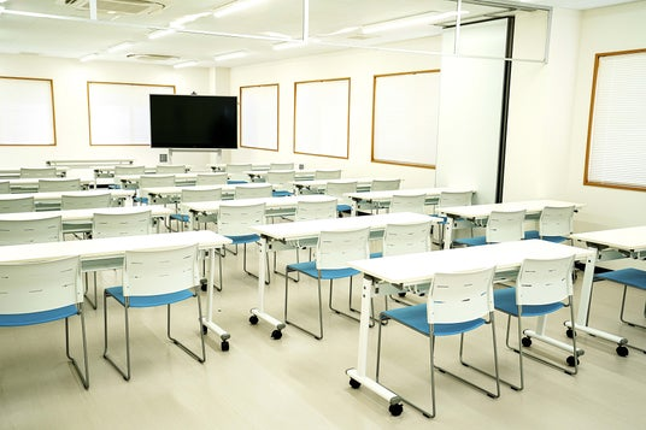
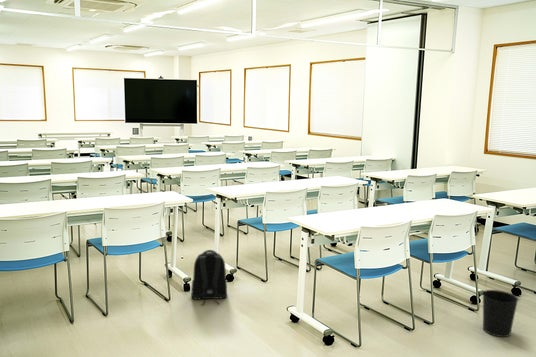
+ wastebasket [481,289,519,338]
+ backpack [190,249,228,306]
